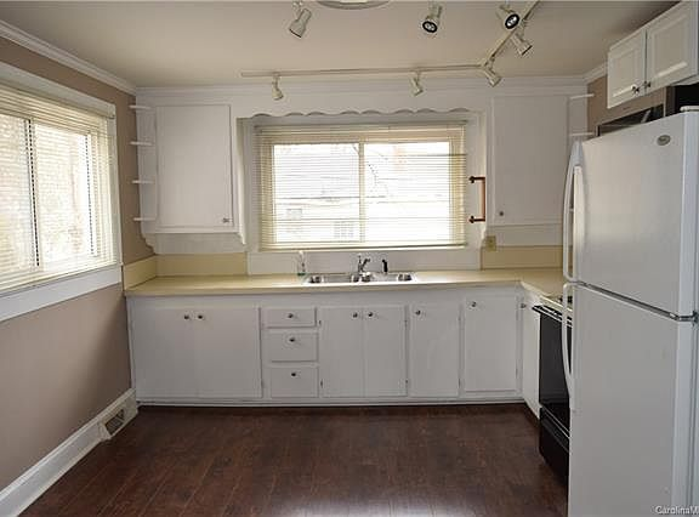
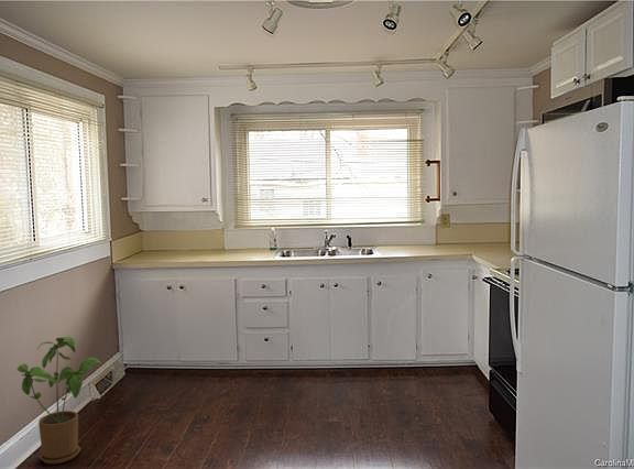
+ house plant [15,336,102,465]
